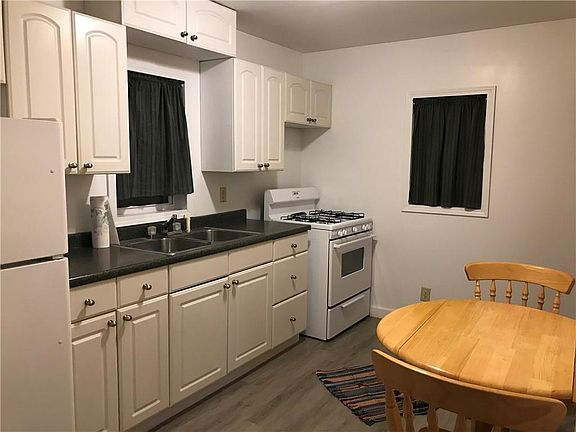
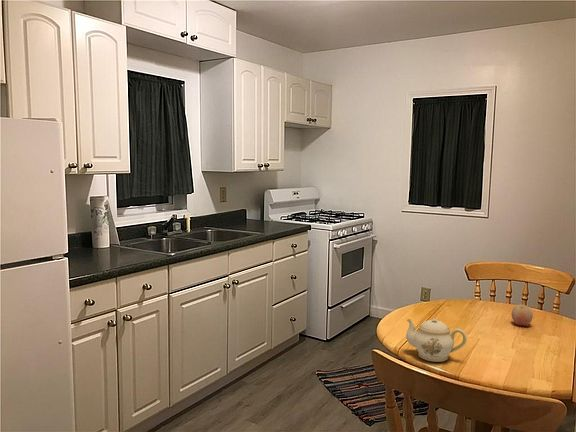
+ fruit [511,303,534,327]
+ teapot [405,318,468,363]
